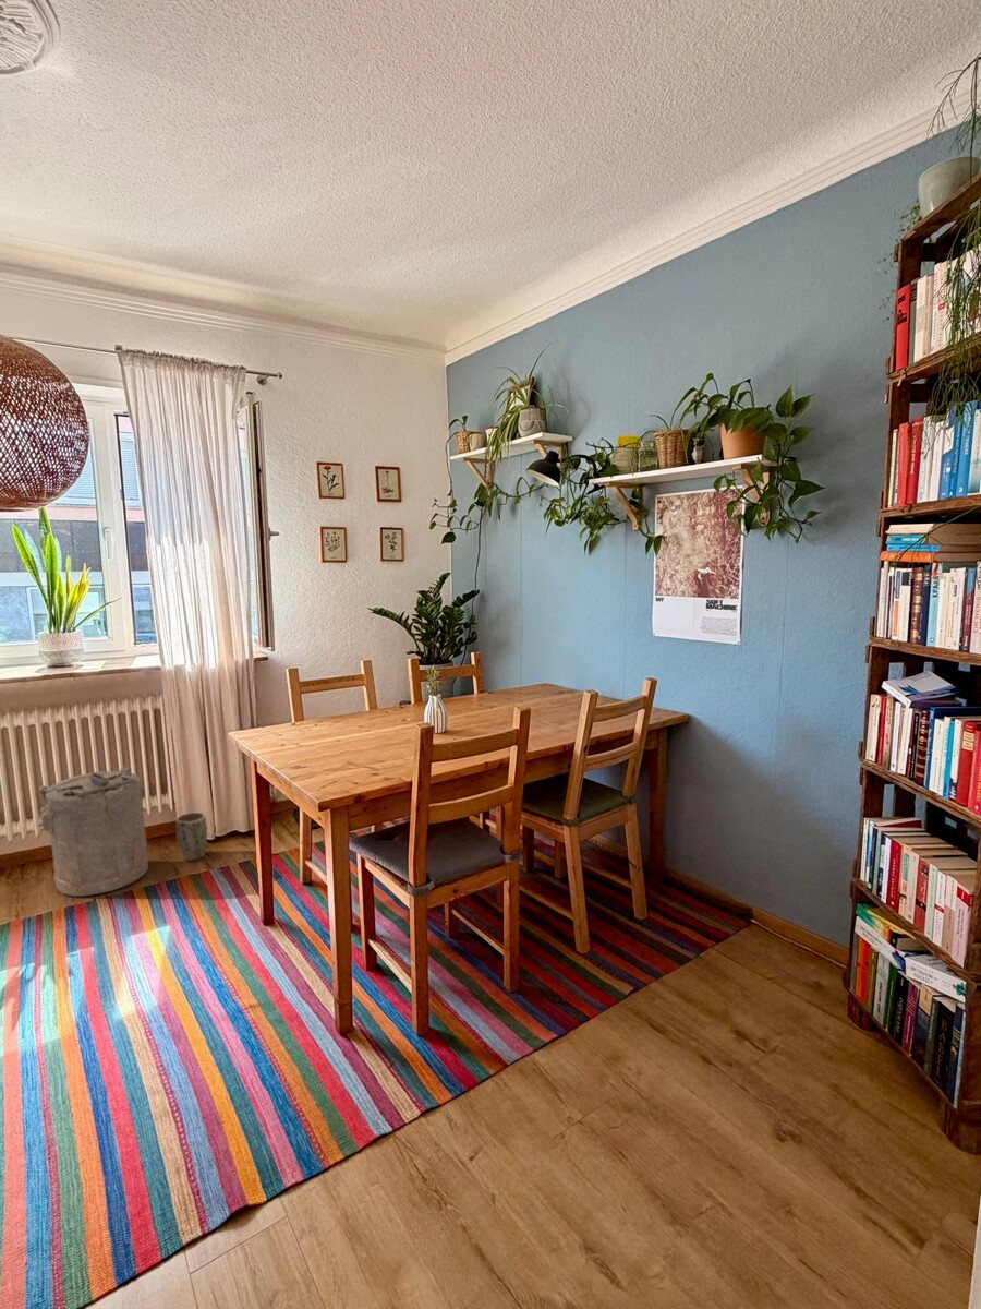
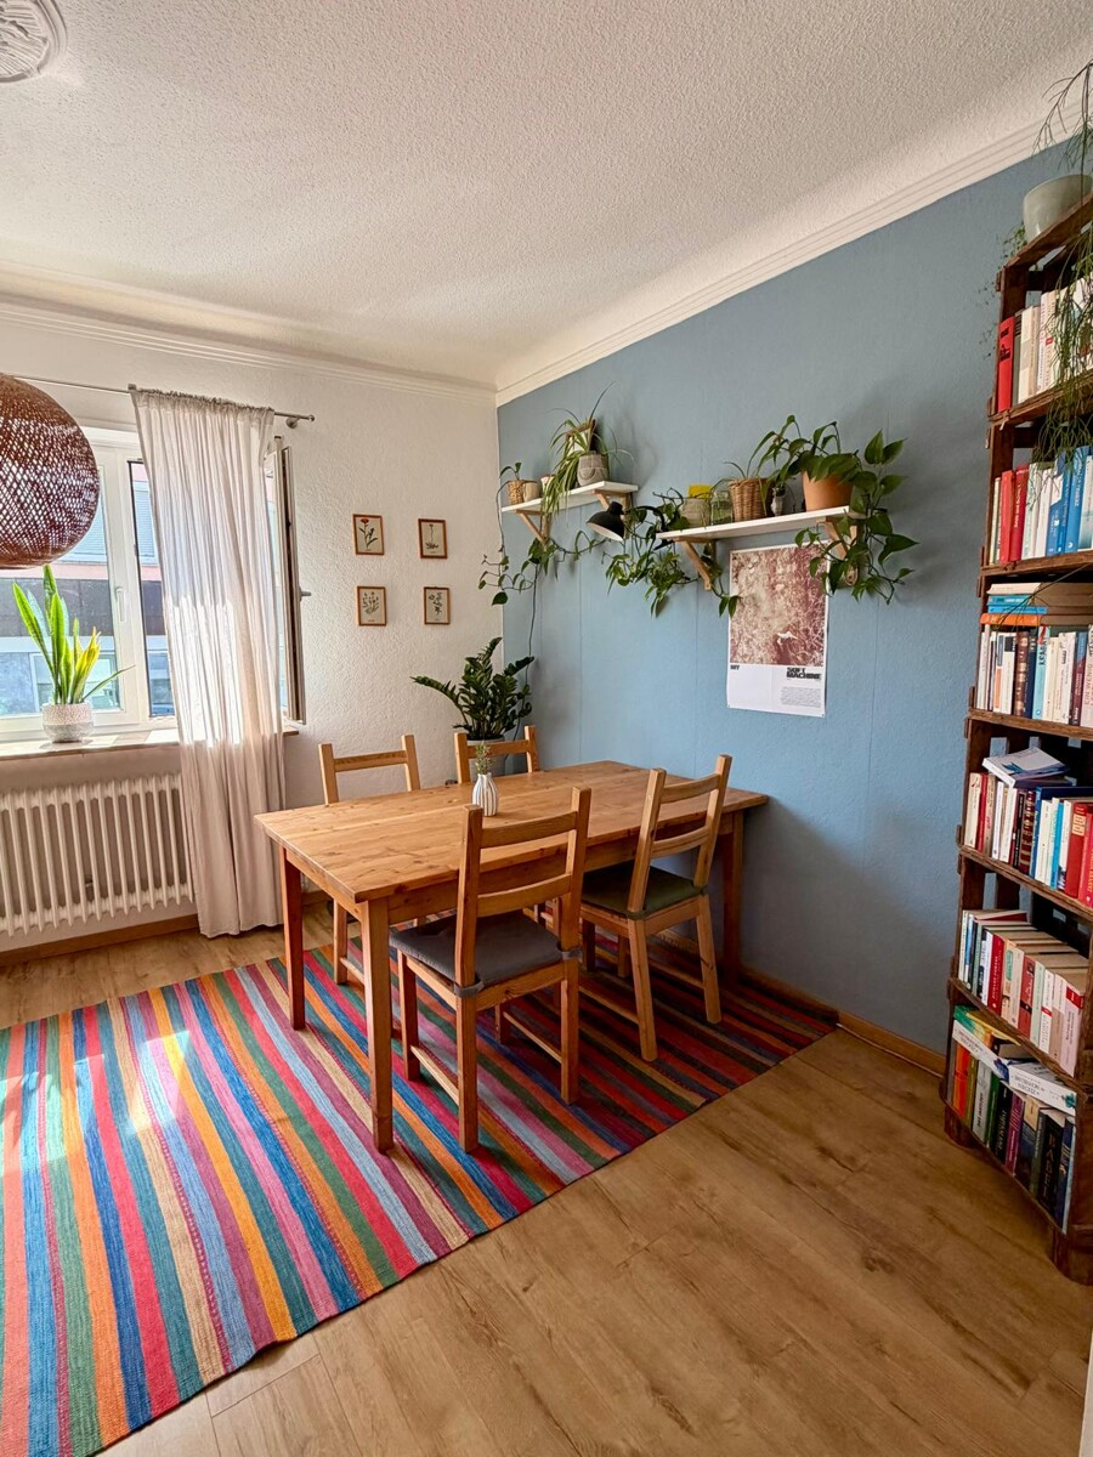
- laundry hamper [37,766,149,897]
- plant pot [174,812,208,862]
